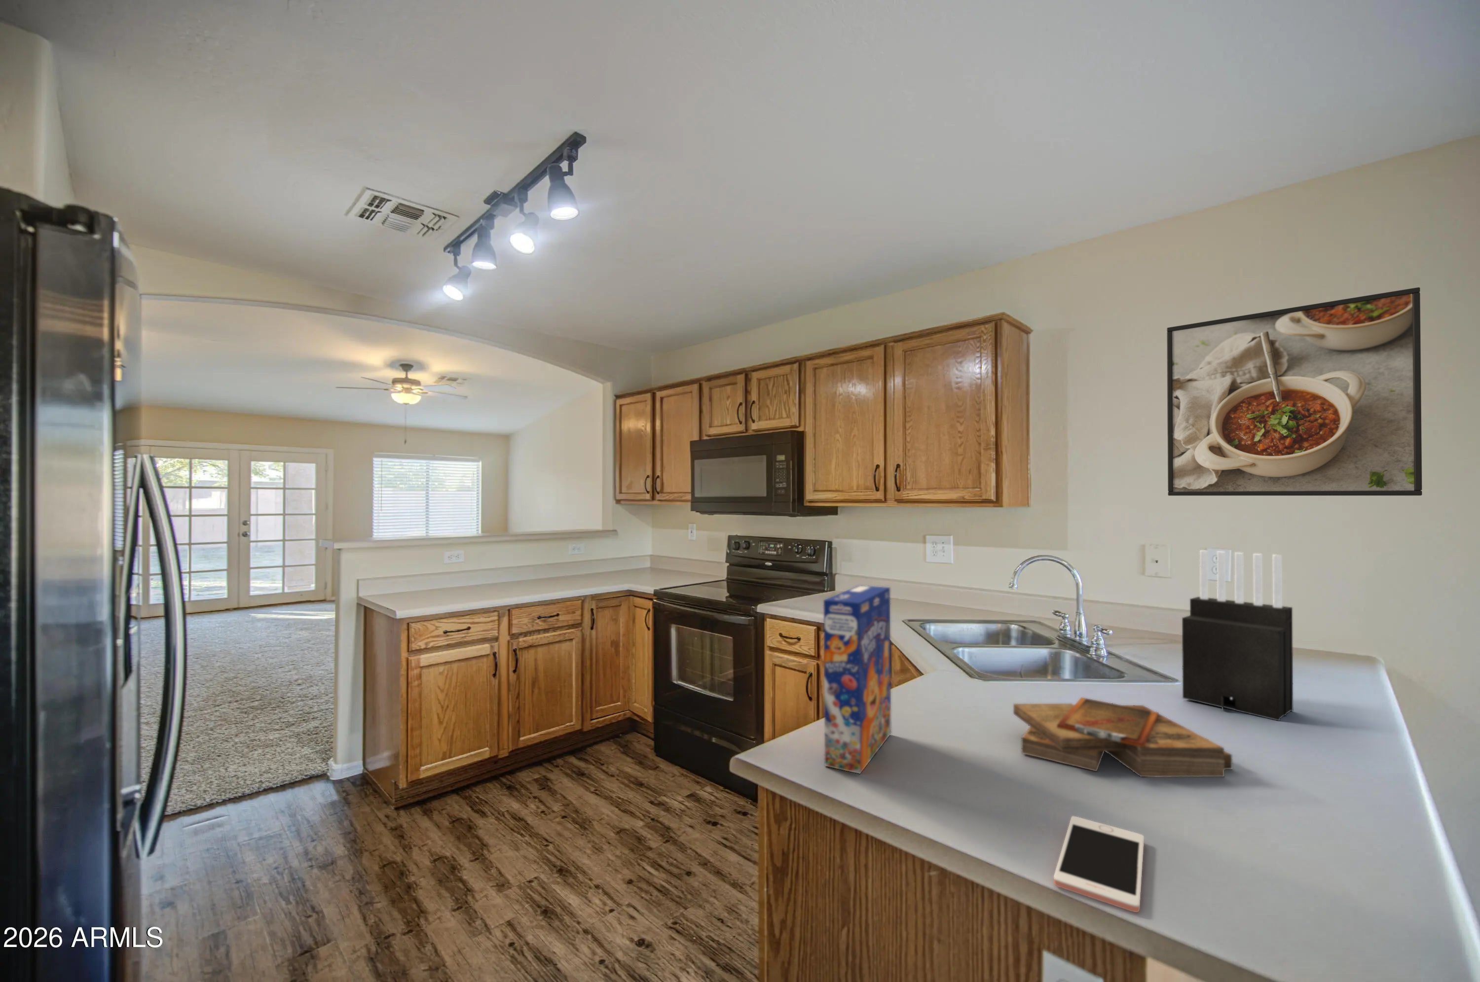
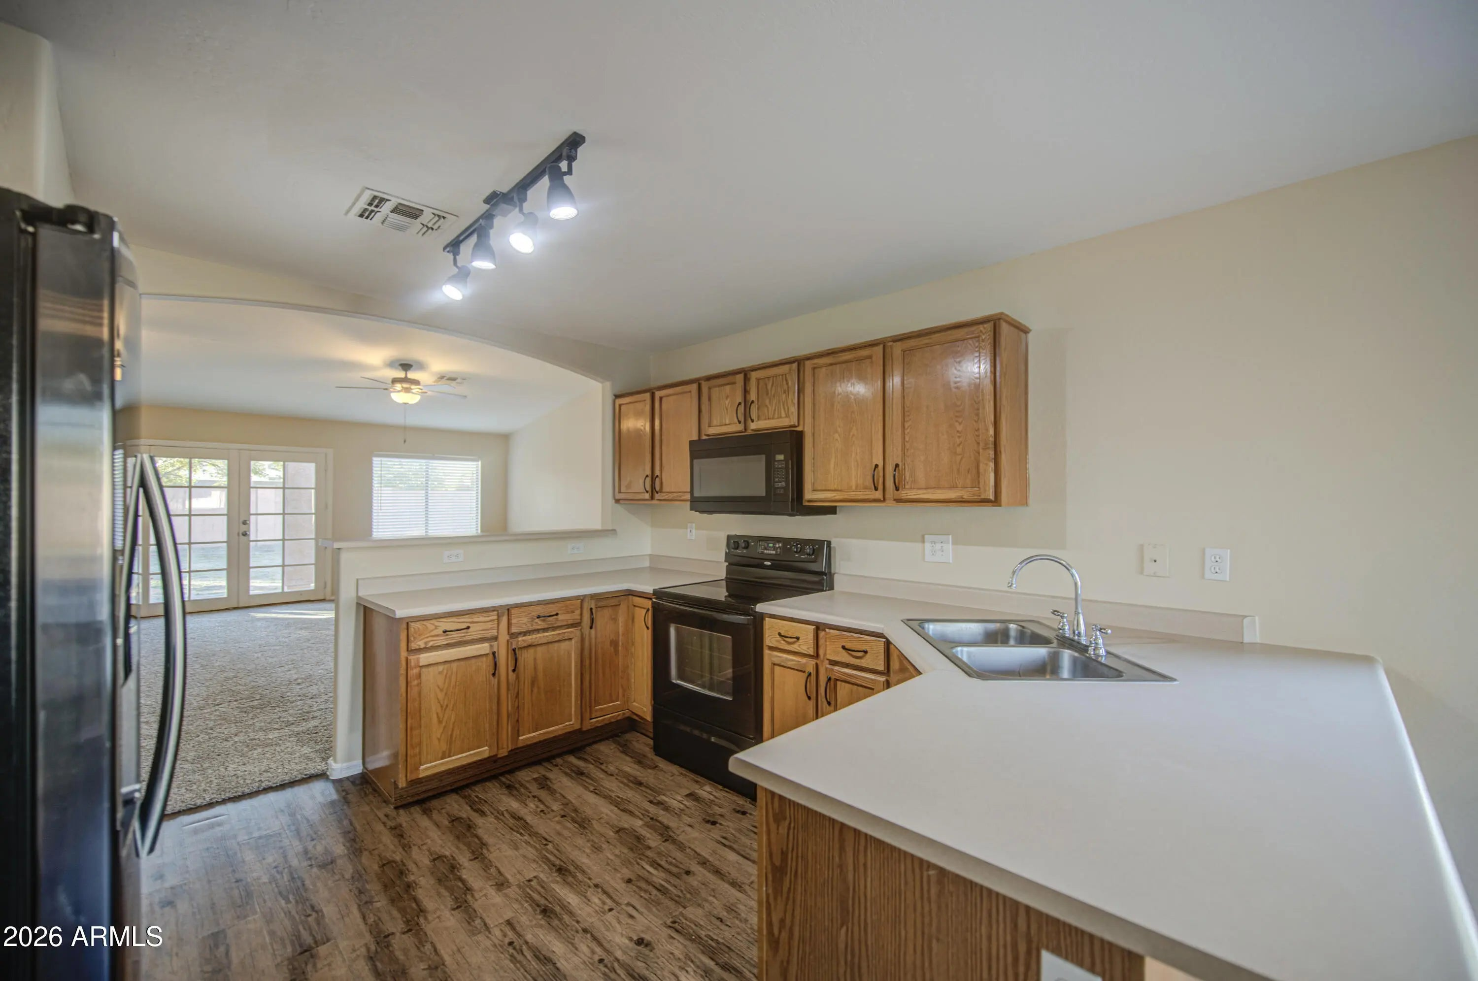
- cereal box [823,584,892,775]
- cell phone [1054,815,1145,913]
- clipboard [1013,697,1233,777]
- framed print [1166,287,1423,496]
- knife block [1182,550,1294,721]
